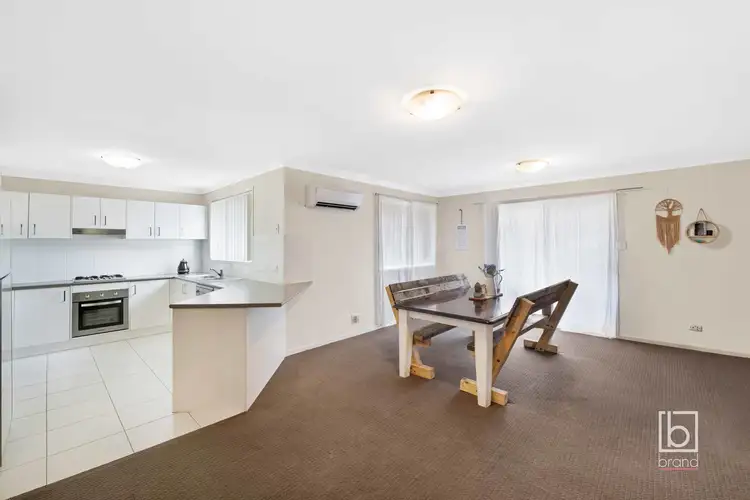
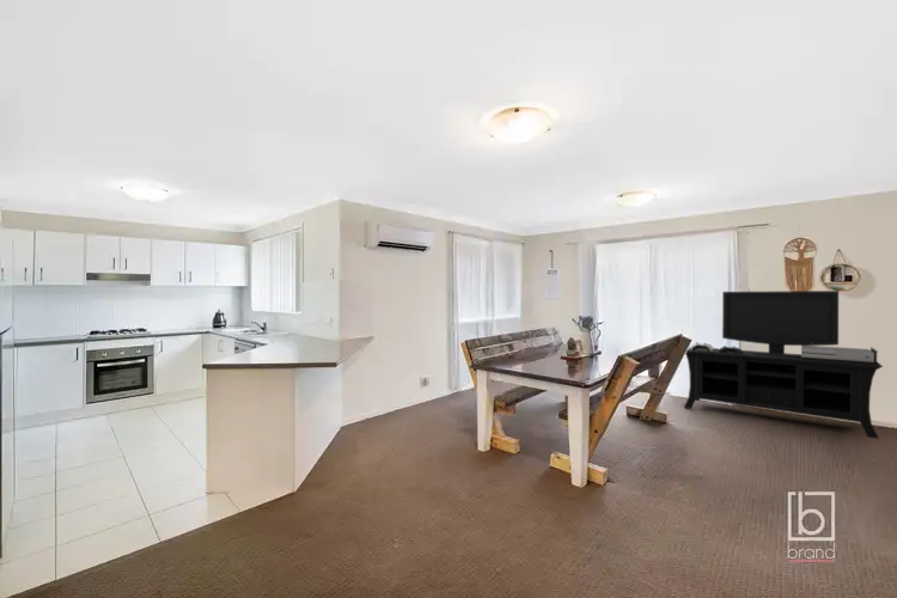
+ media console [683,289,884,440]
